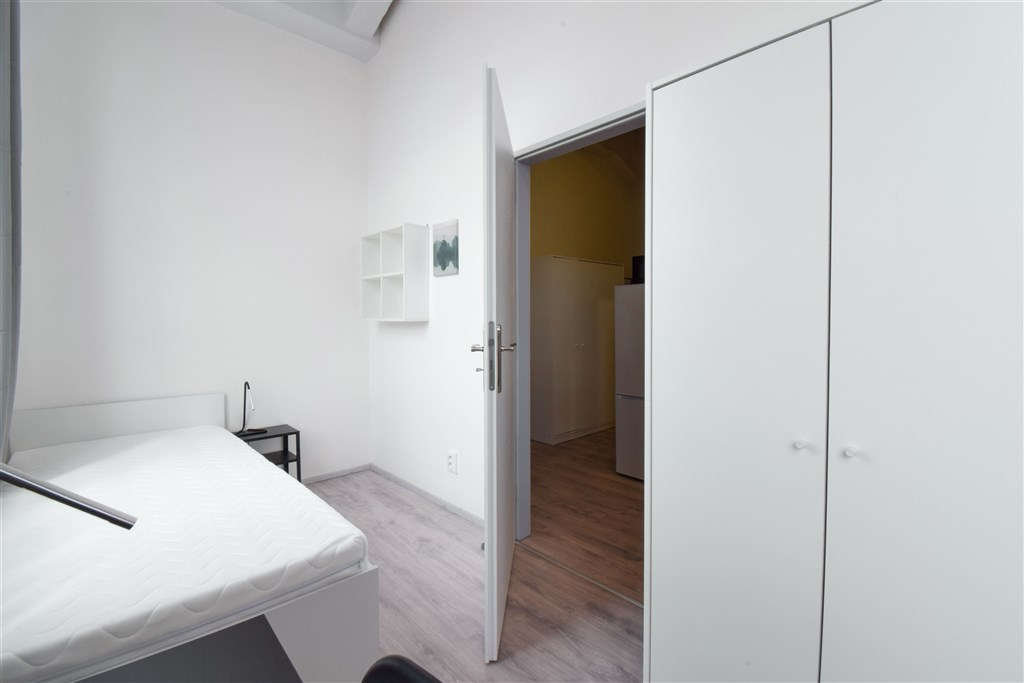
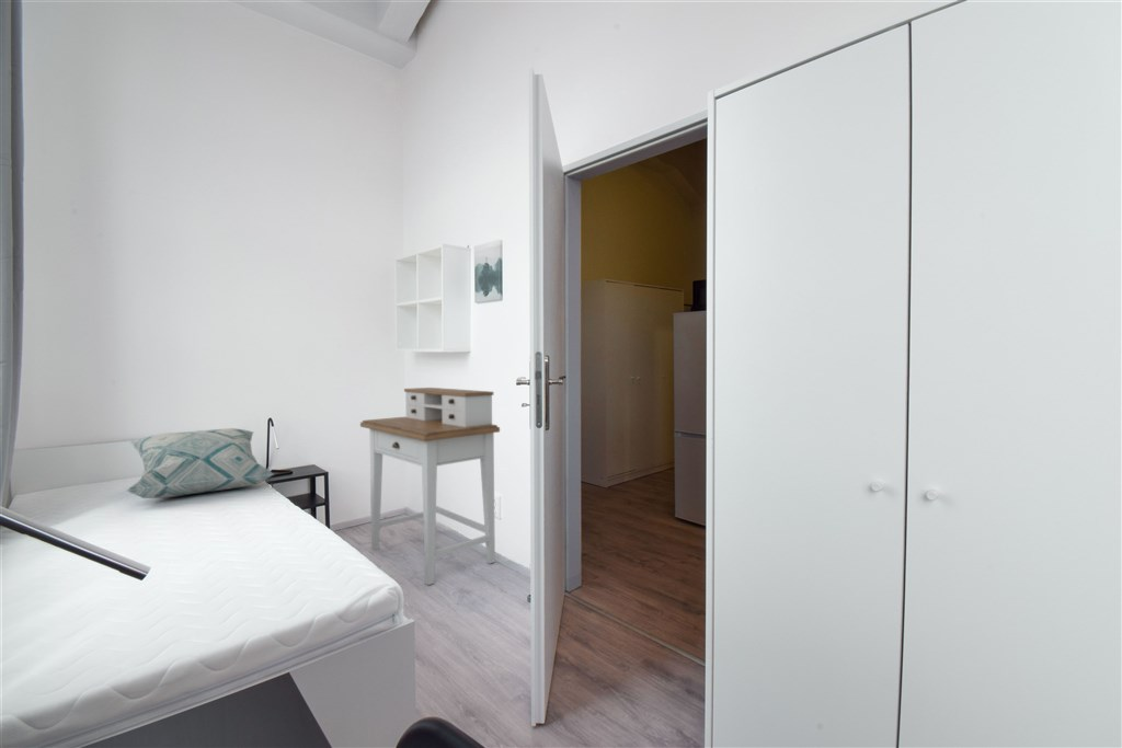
+ decorative pillow [126,427,275,499]
+ desk [359,387,501,586]
